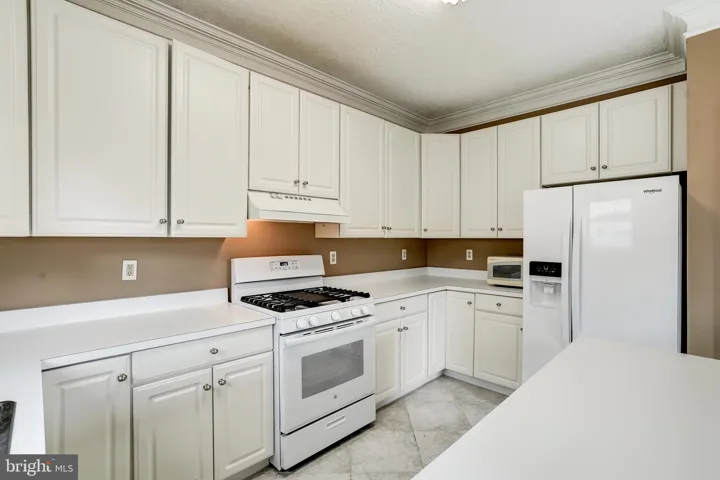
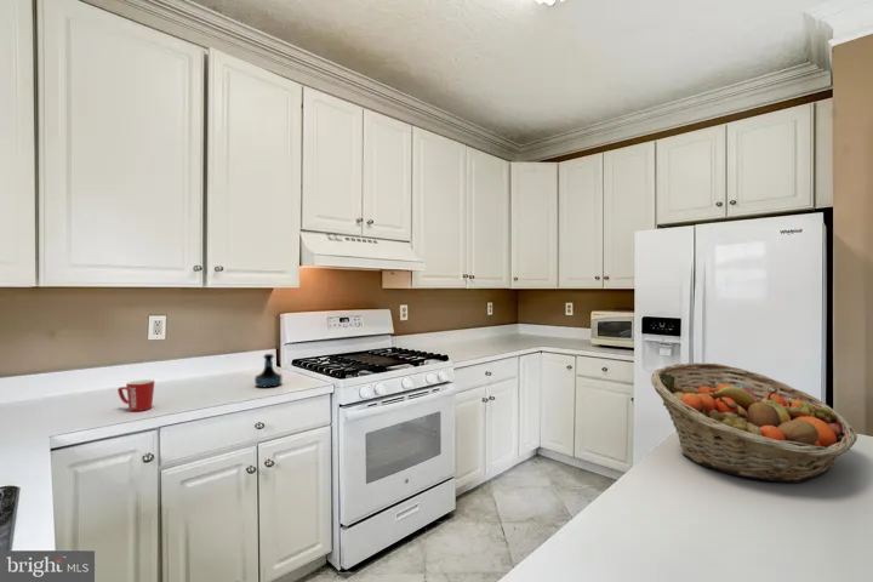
+ fruit basket [650,361,858,484]
+ tequila bottle [253,353,283,388]
+ mug [116,378,156,412]
